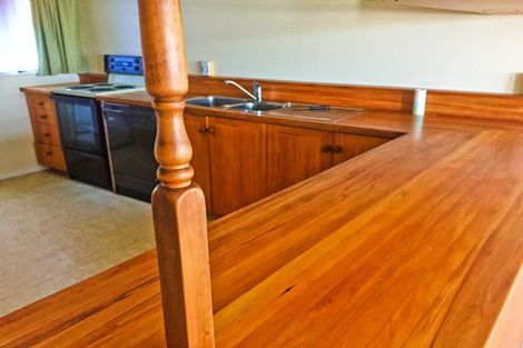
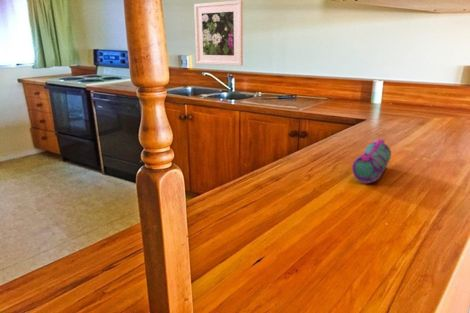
+ pencil case [351,138,392,184]
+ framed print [193,0,244,67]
